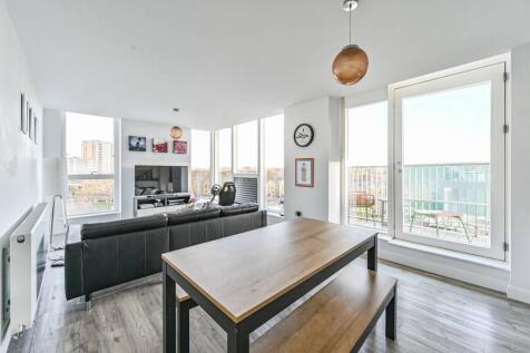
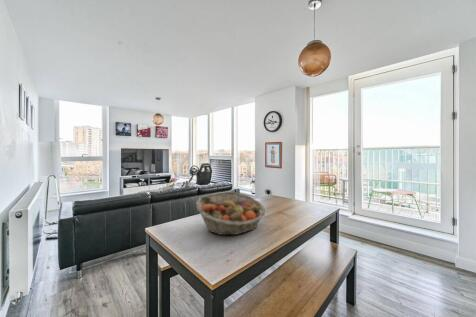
+ fruit basket [195,191,266,236]
